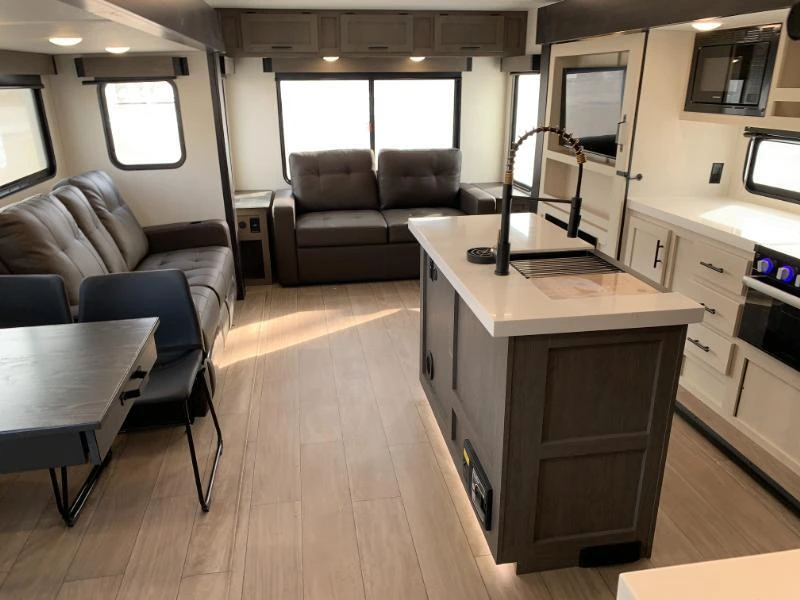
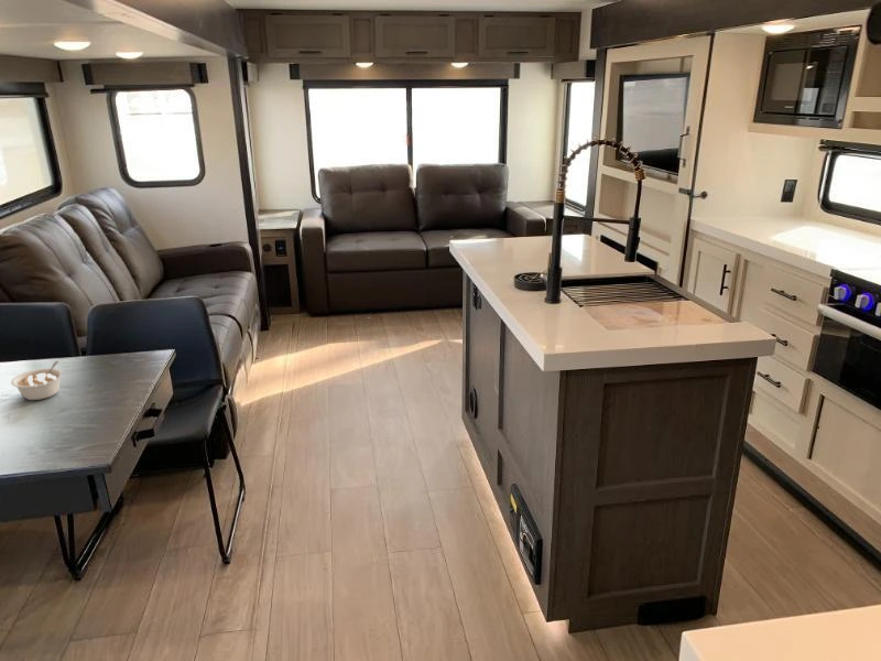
+ legume [10,360,65,401]
